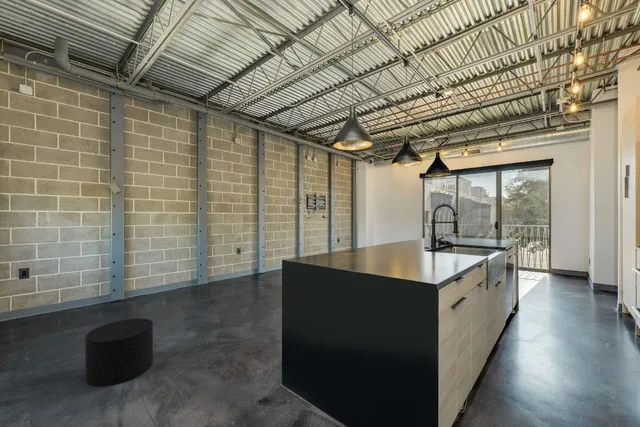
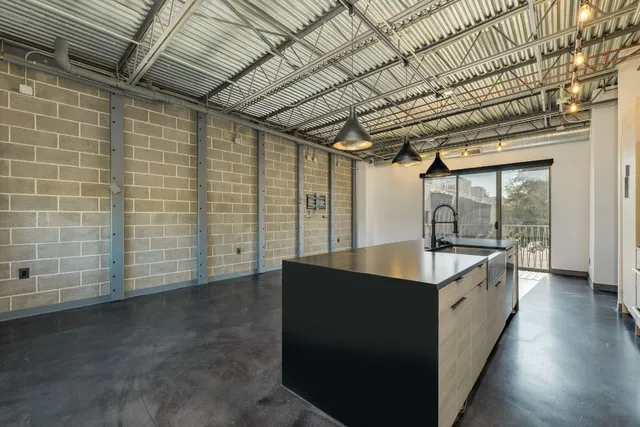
- stool [84,317,154,388]
